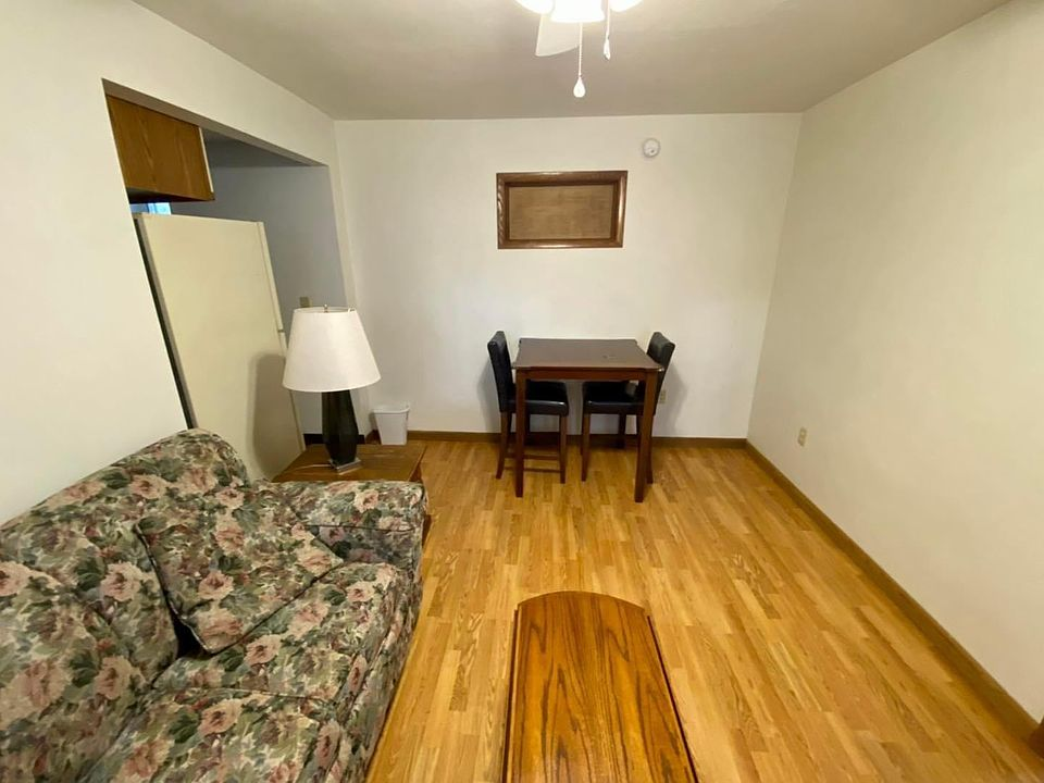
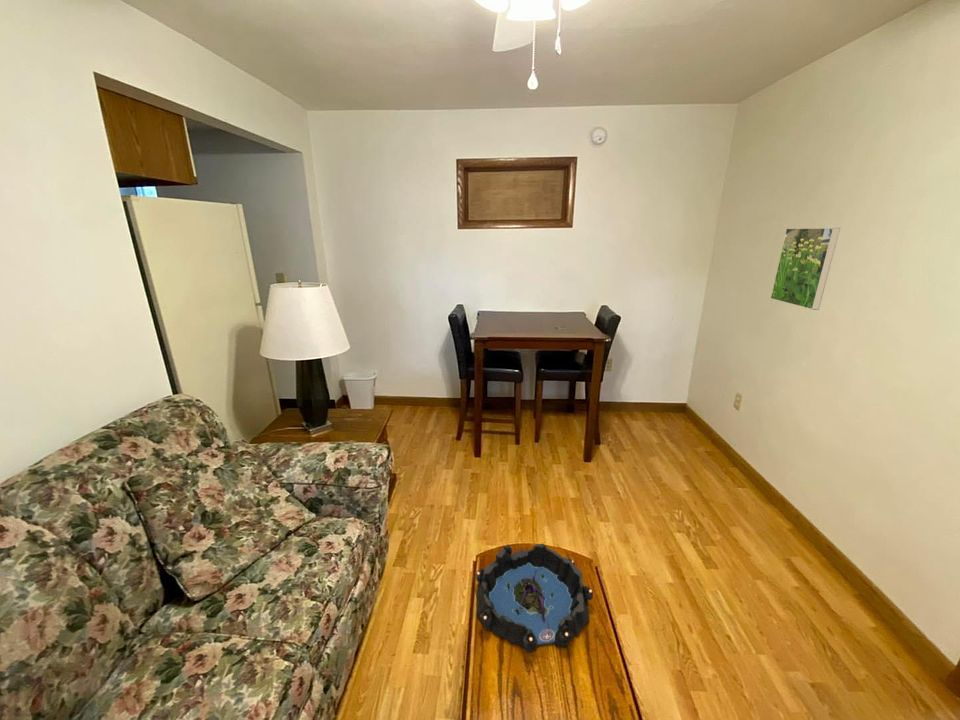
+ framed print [770,227,841,311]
+ decorative bowl [475,542,594,653]
